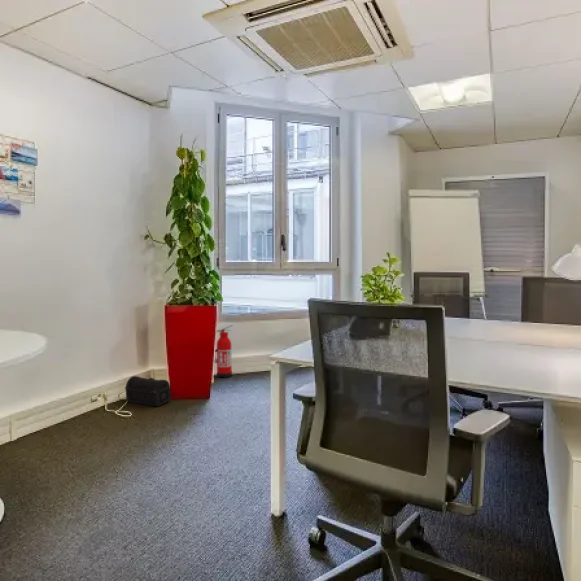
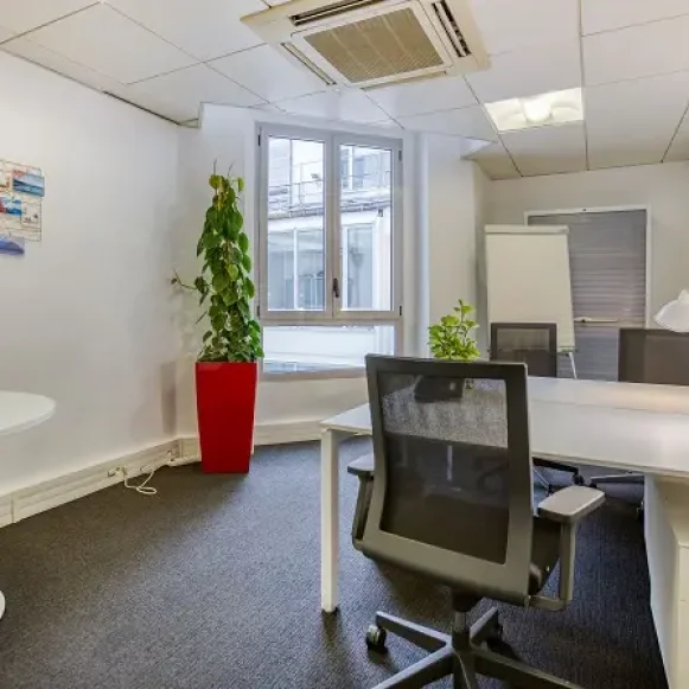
- treasure chest [124,375,171,407]
- fire extinguisher [214,324,234,379]
